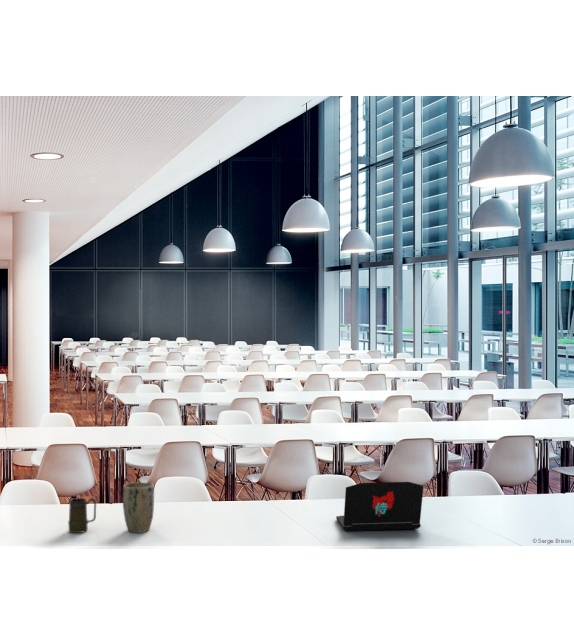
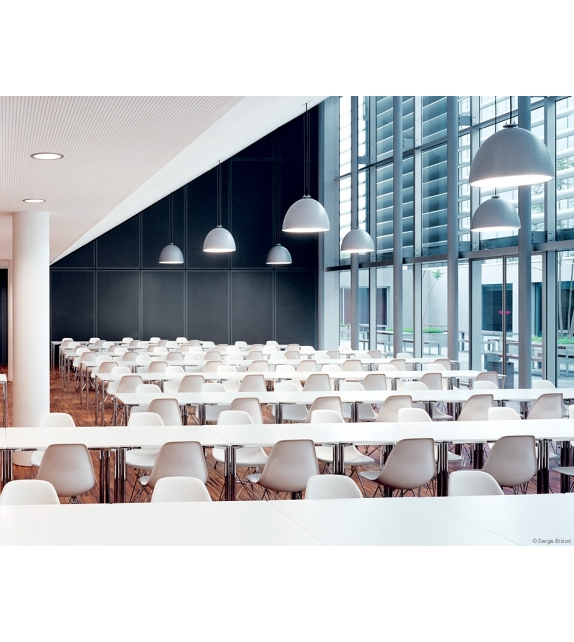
- laptop [335,481,424,532]
- plant pot [122,481,155,534]
- mug [67,497,97,534]
